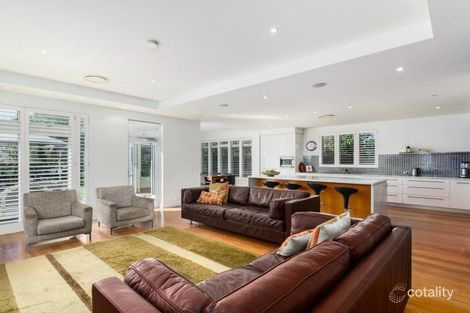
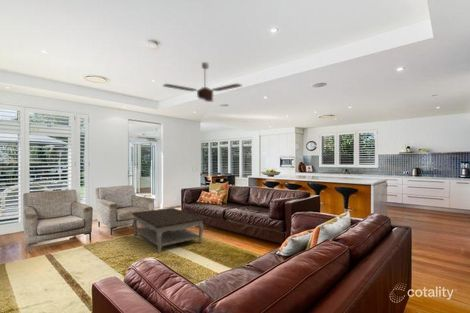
+ ceiling fan [162,61,243,103]
+ coffee table [131,207,206,254]
